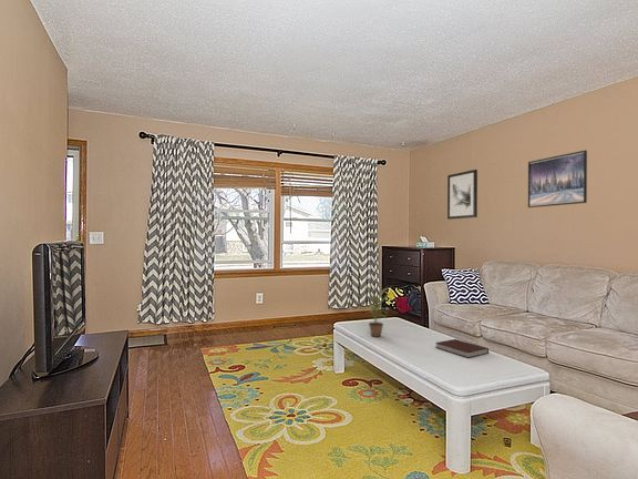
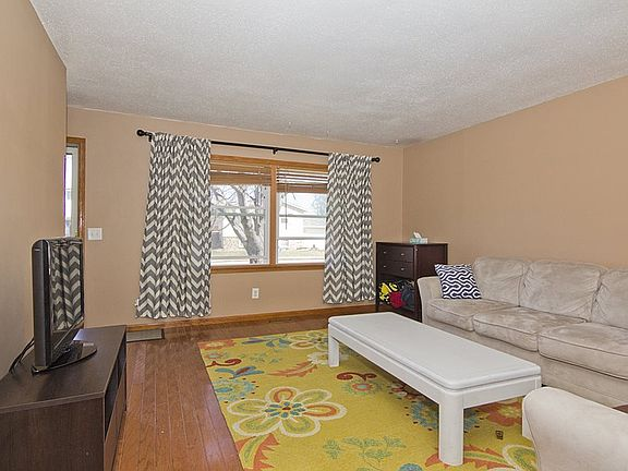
- potted plant [359,286,392,338]
- wall art [446,169,478,221]
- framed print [527,150,588,208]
- notebook [434,338,490,359]
